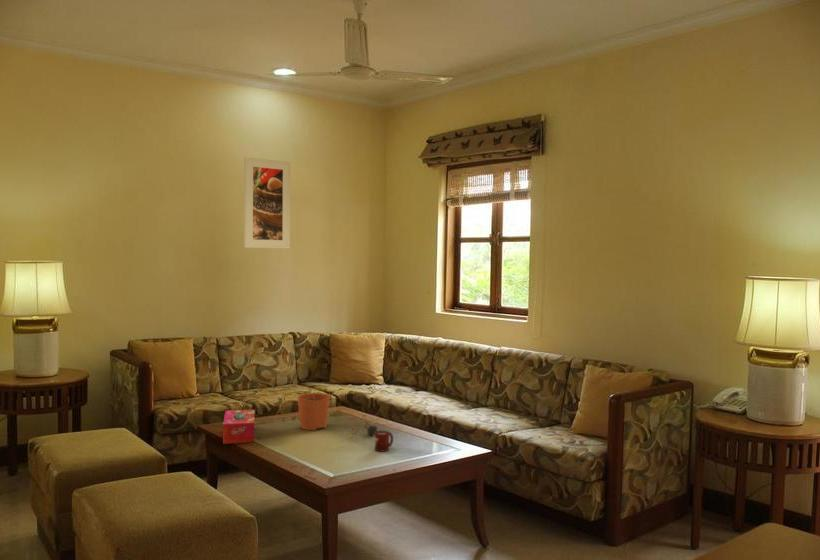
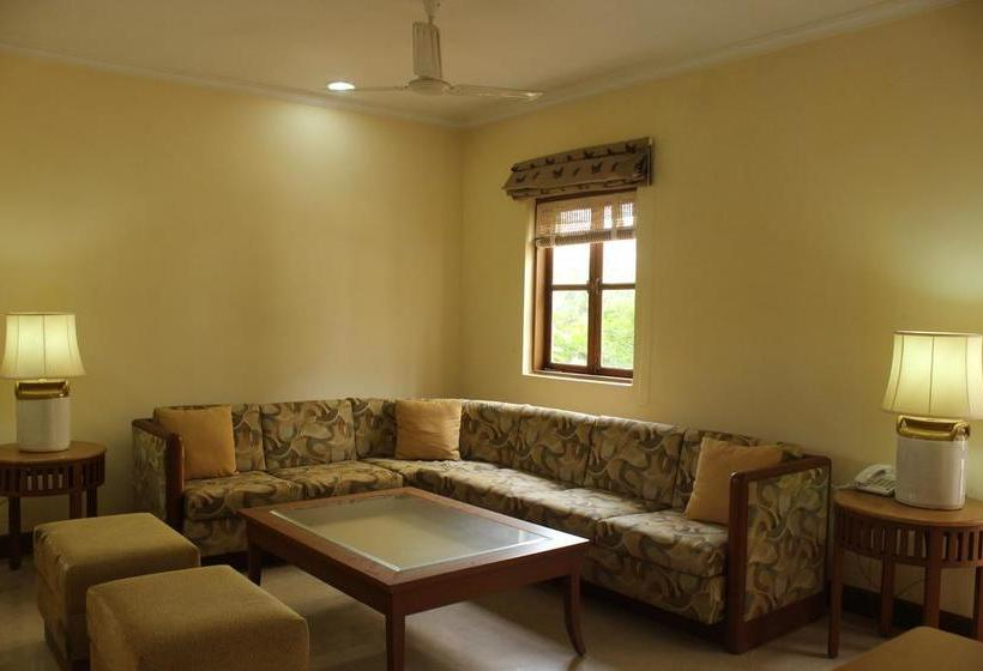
- tissue box [222,408,256,445]
- cup [374,430,394,452]
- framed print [243,156,291,249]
- teapot [340,412,379,439]
- plant pot [296,382,331,431]
